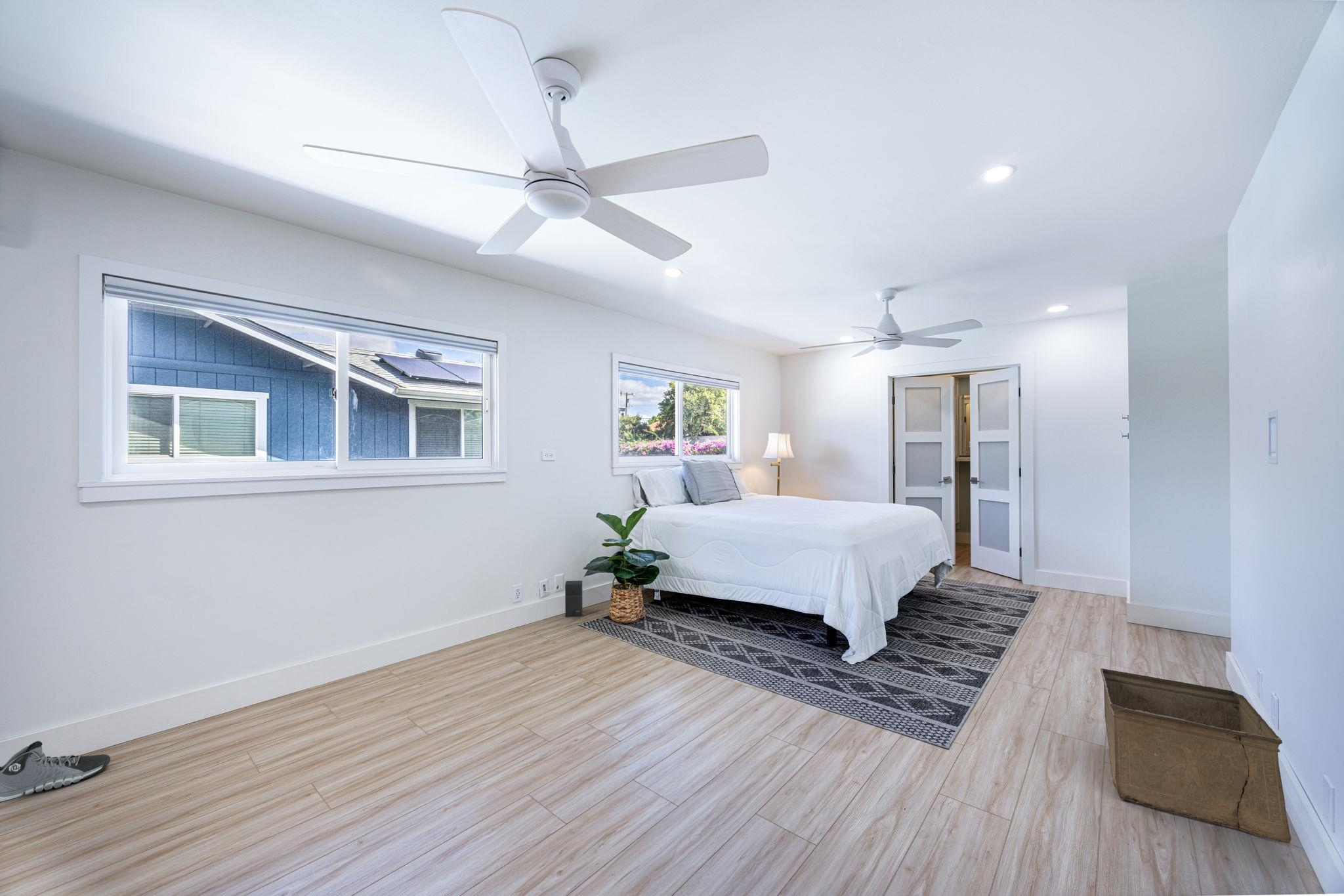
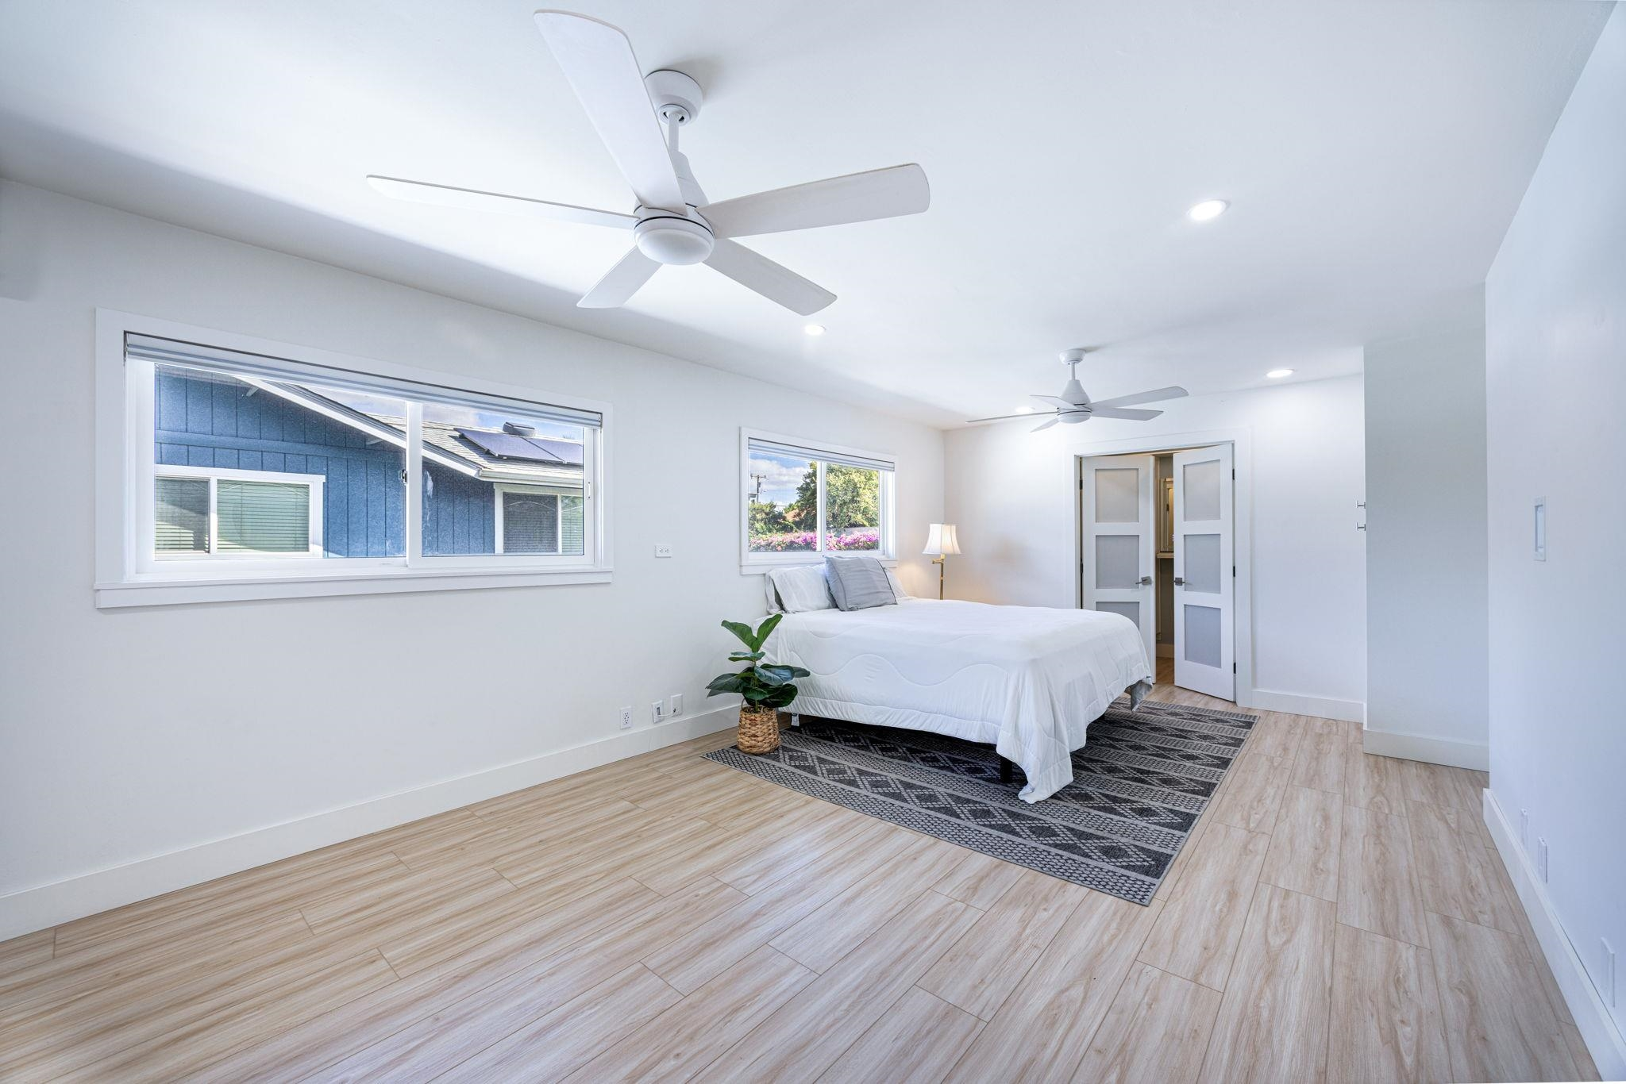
- storage bin [1100,668,1292,847]
- speaker [564,580,583,617]
- sneaker [0,741,111,804]
